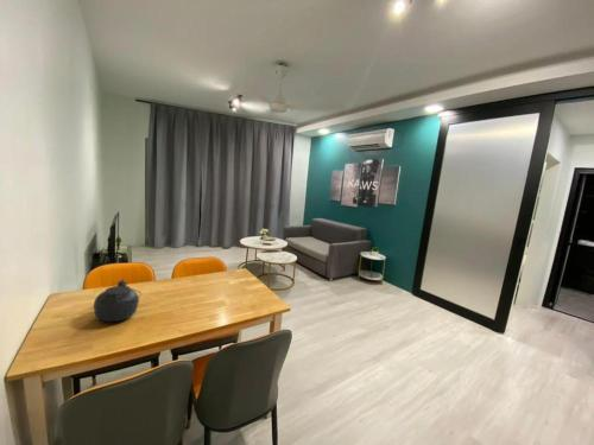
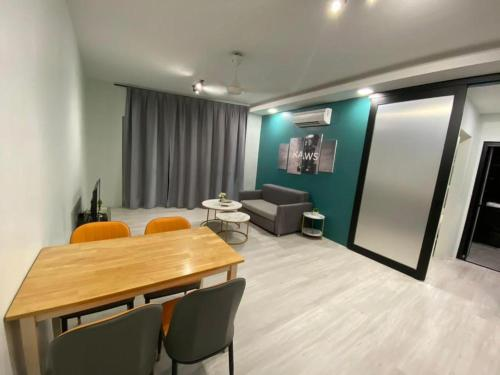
- teapot [93,279,143,323]
